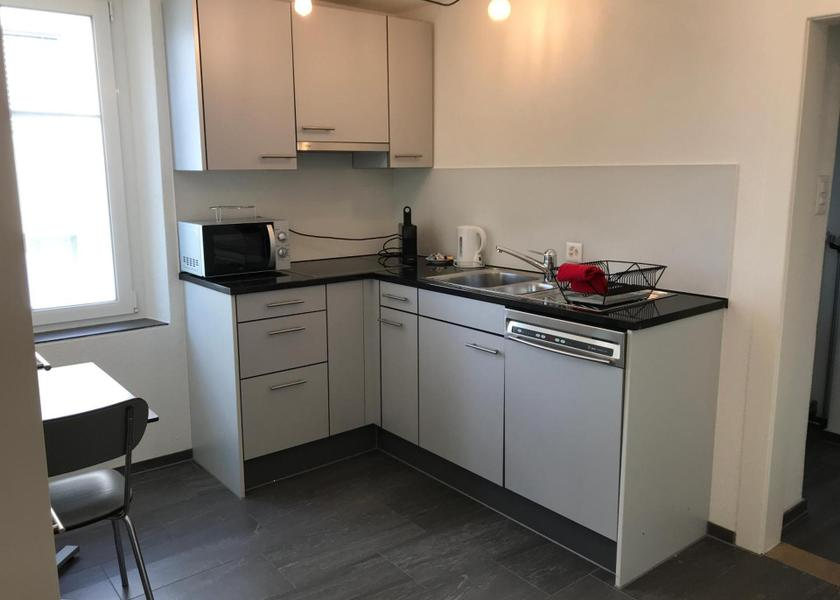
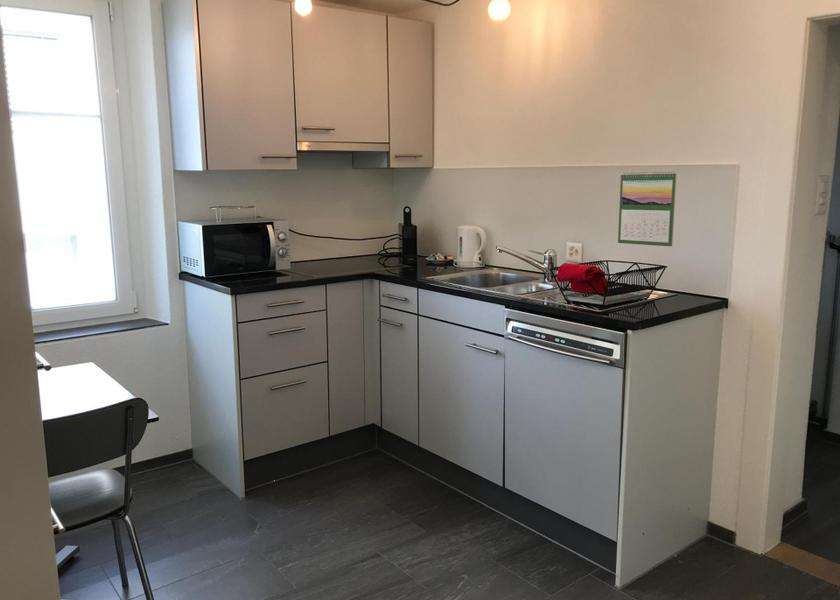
+ calendar [617,170,677,247]
